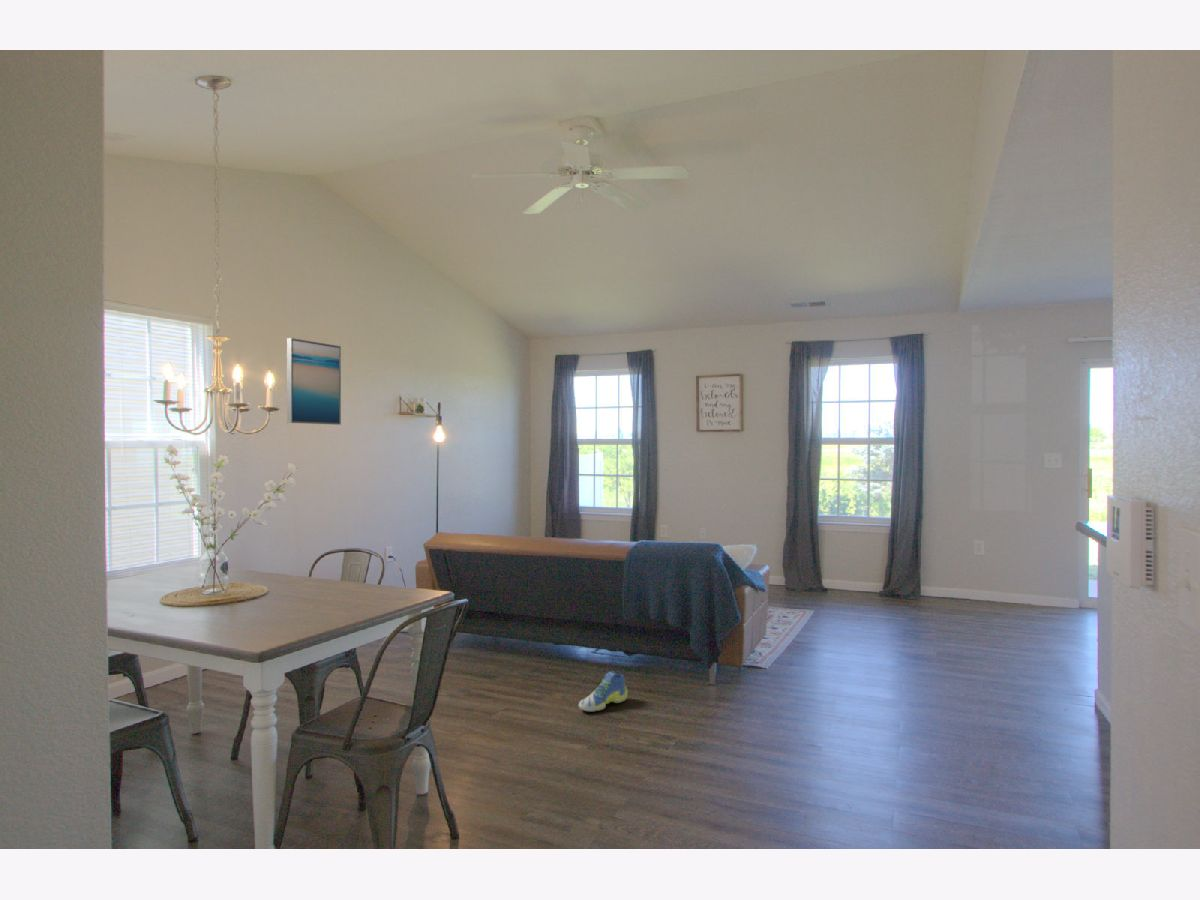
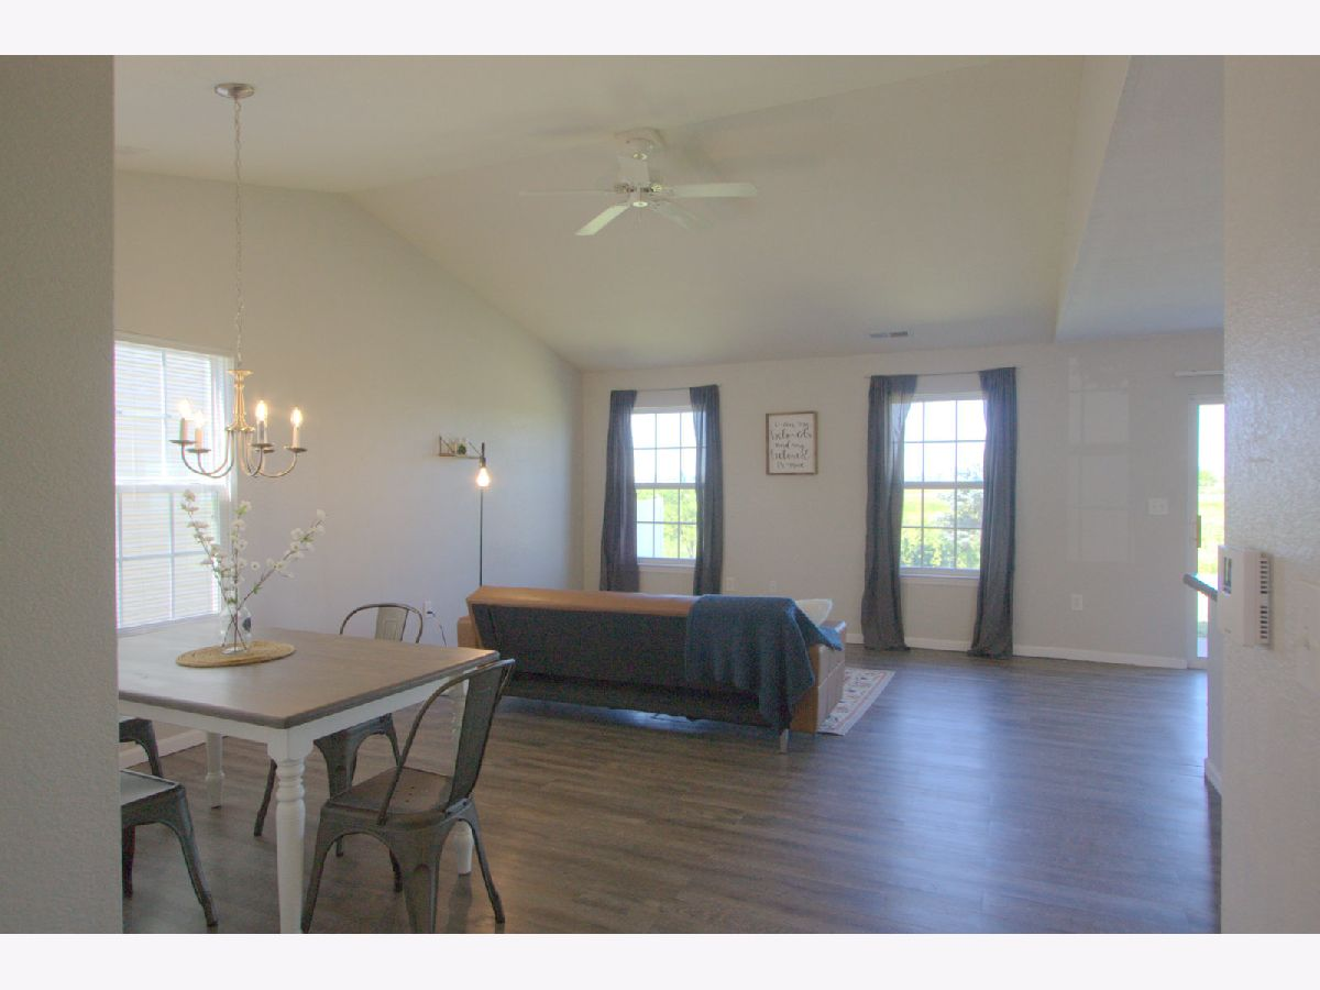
- sneaker [578,671,629,712]
- wall art [286,337,342,426]
